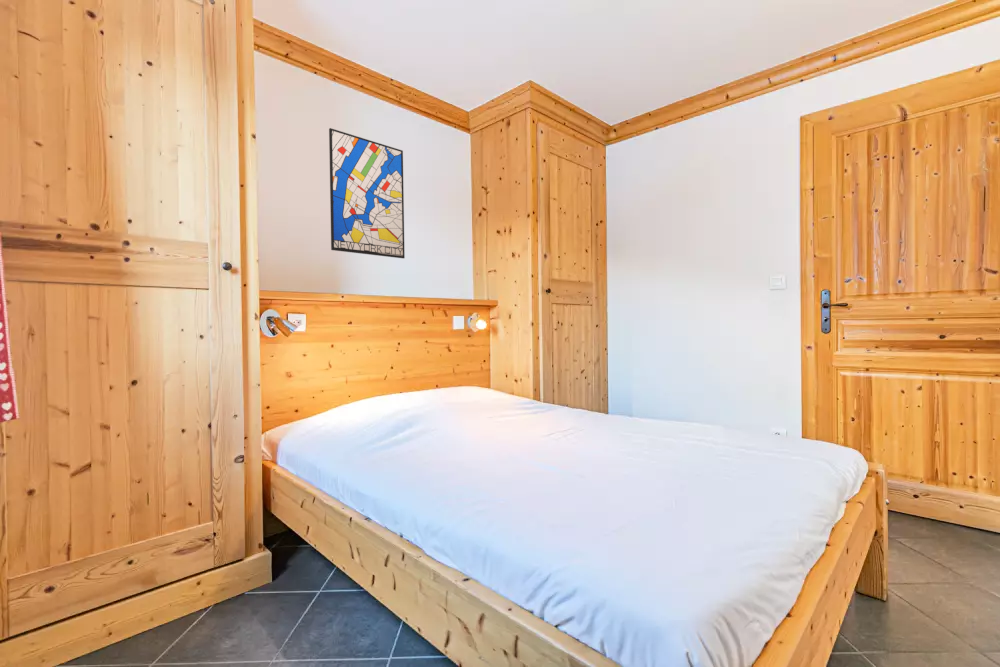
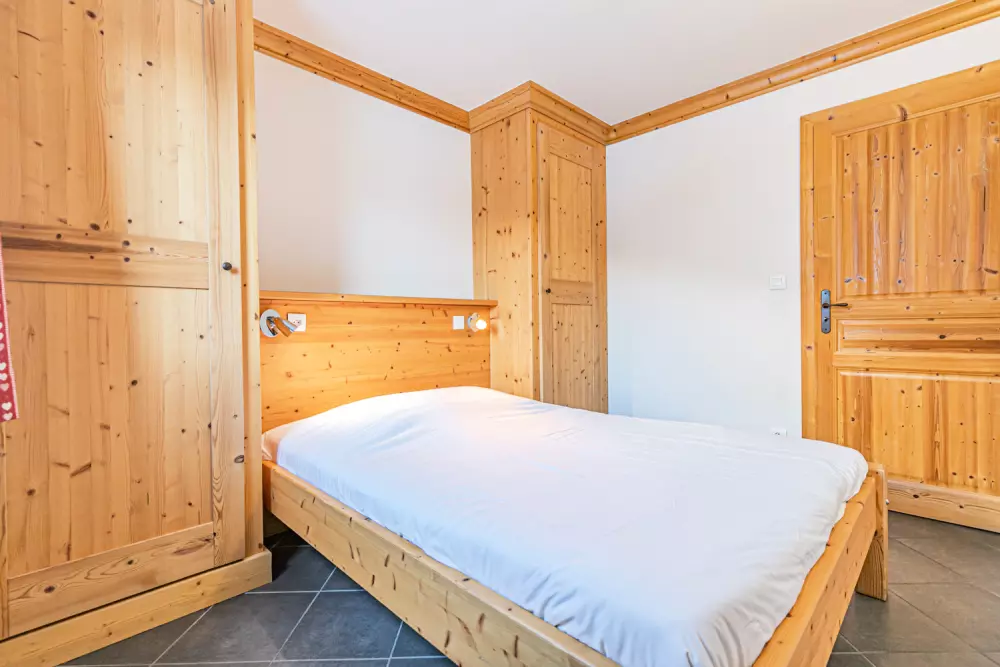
- wall art [328,127,406,259]
